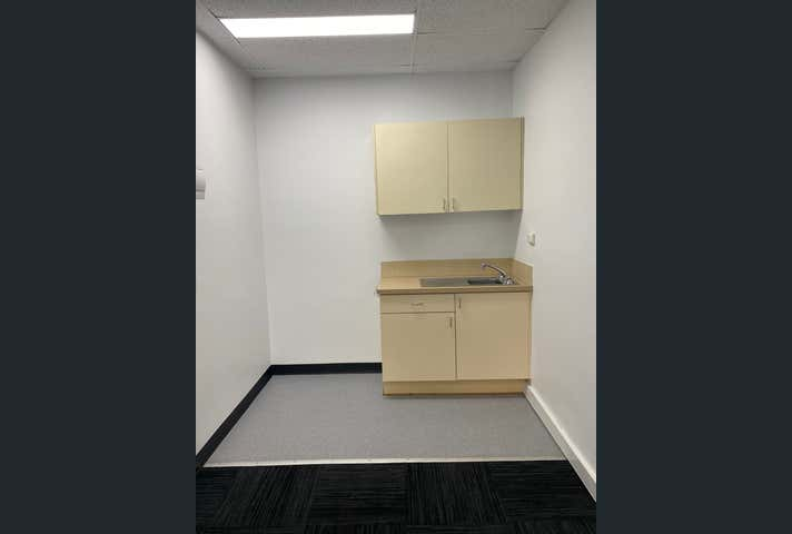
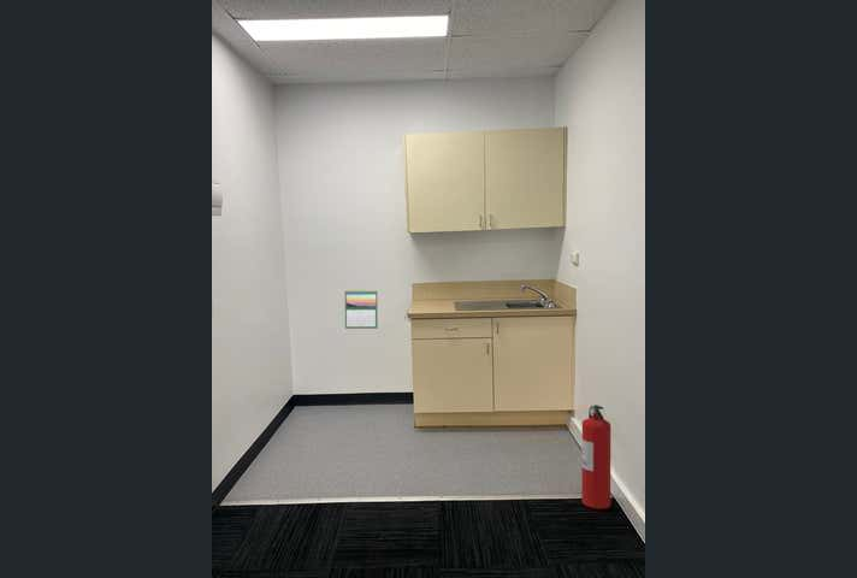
+ fire extinguisher [581,405,611,511]
+ calendar [344,288,379,330]
